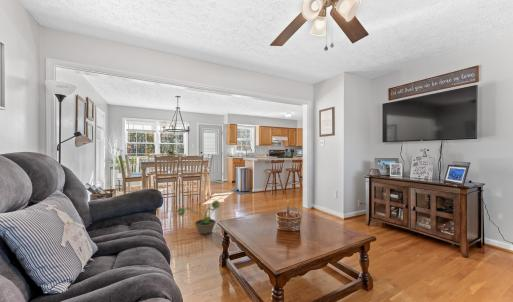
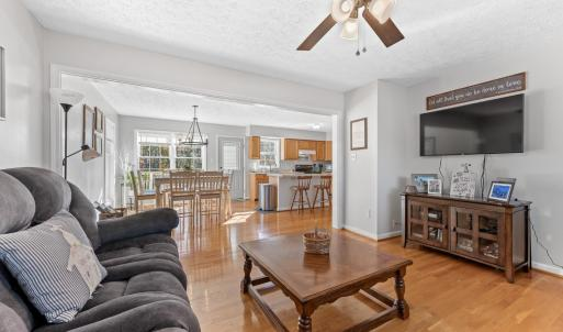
- decorative plant [176,199,221,235]
